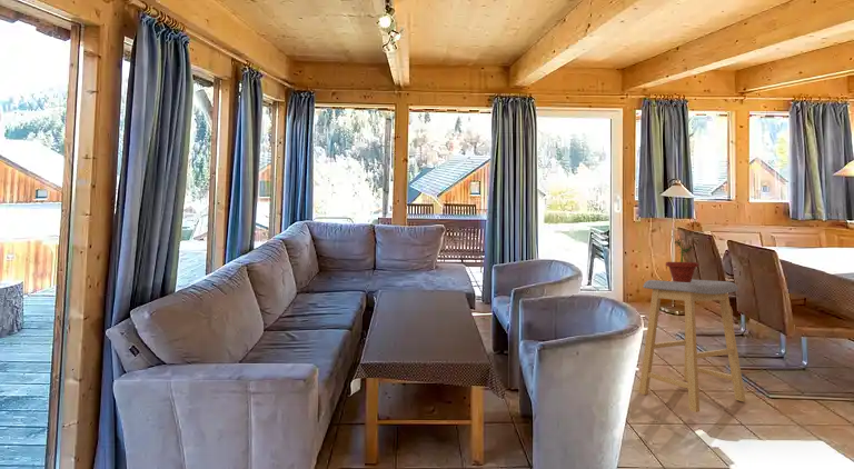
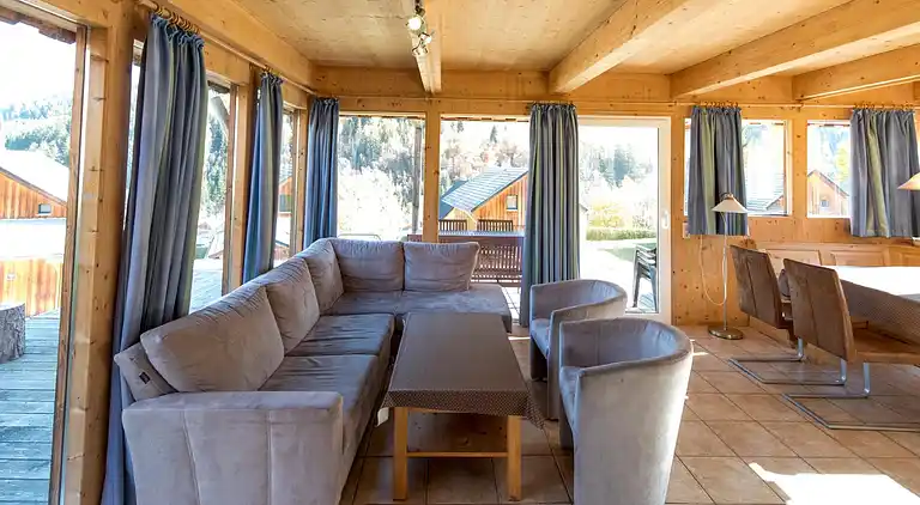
- potted plant [665,237,699,282]
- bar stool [638,278,746,413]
